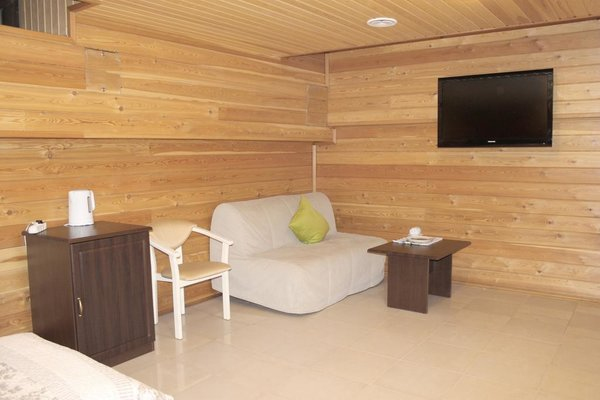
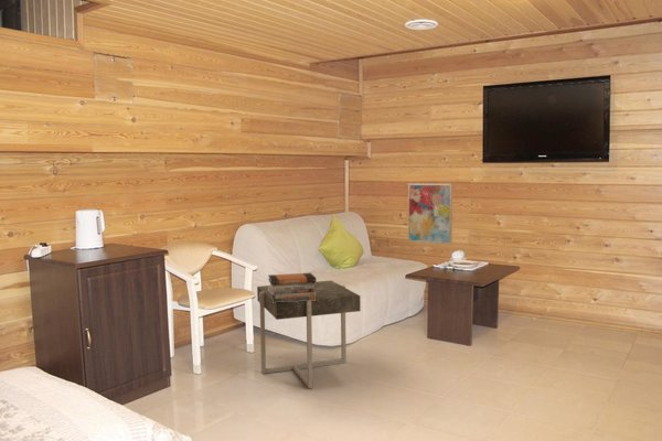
+ side table [256,279,362,389]
+ book stack [267,272,318,303]
+ wall art [407,182,453,246]
